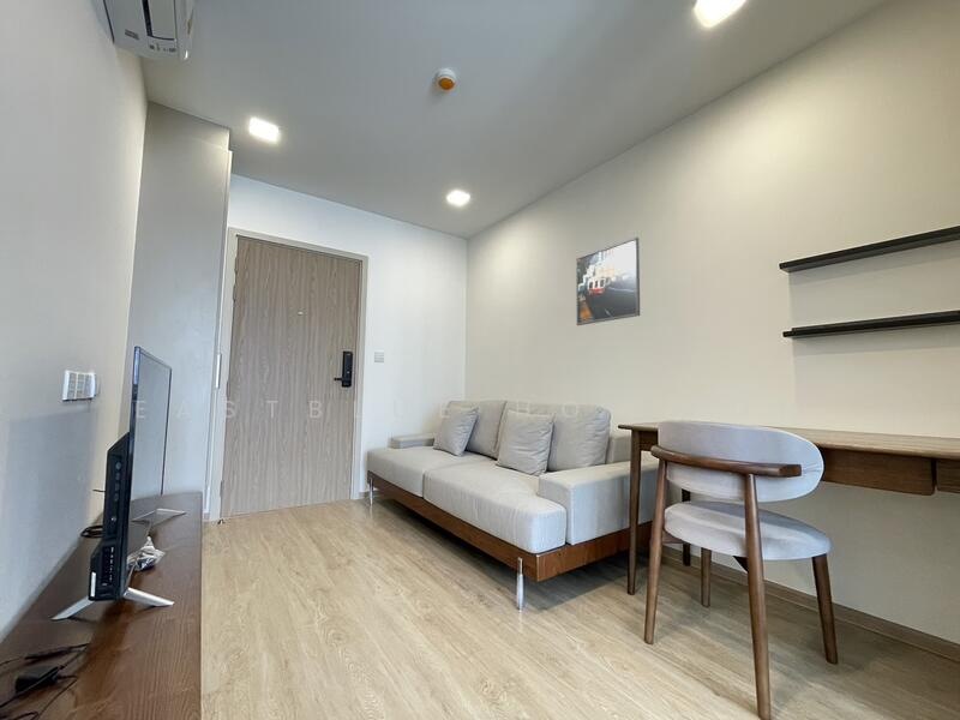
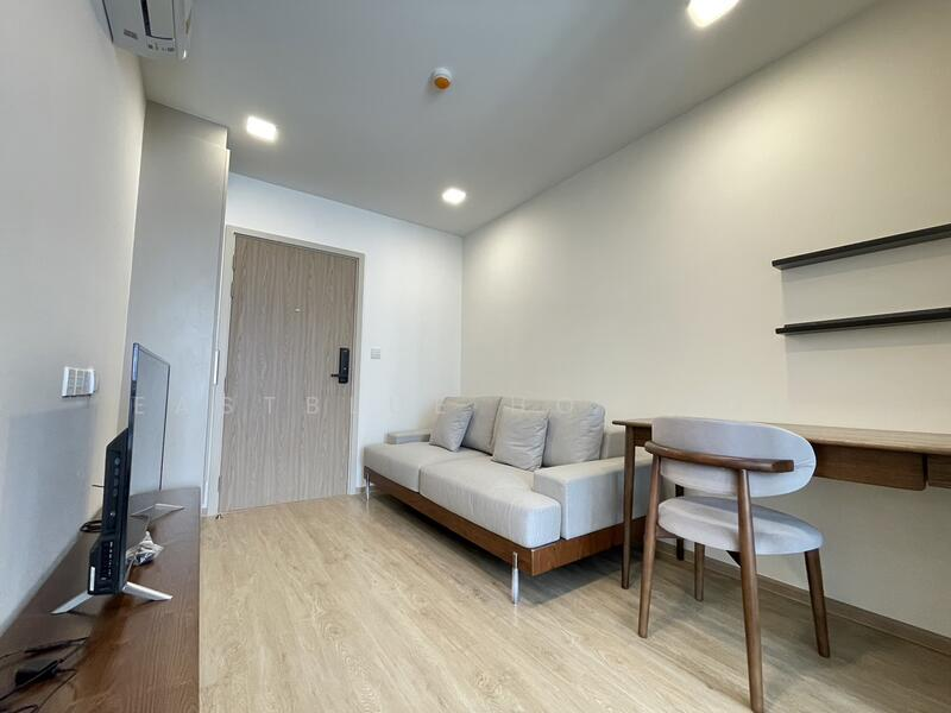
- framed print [575,236,641,326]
